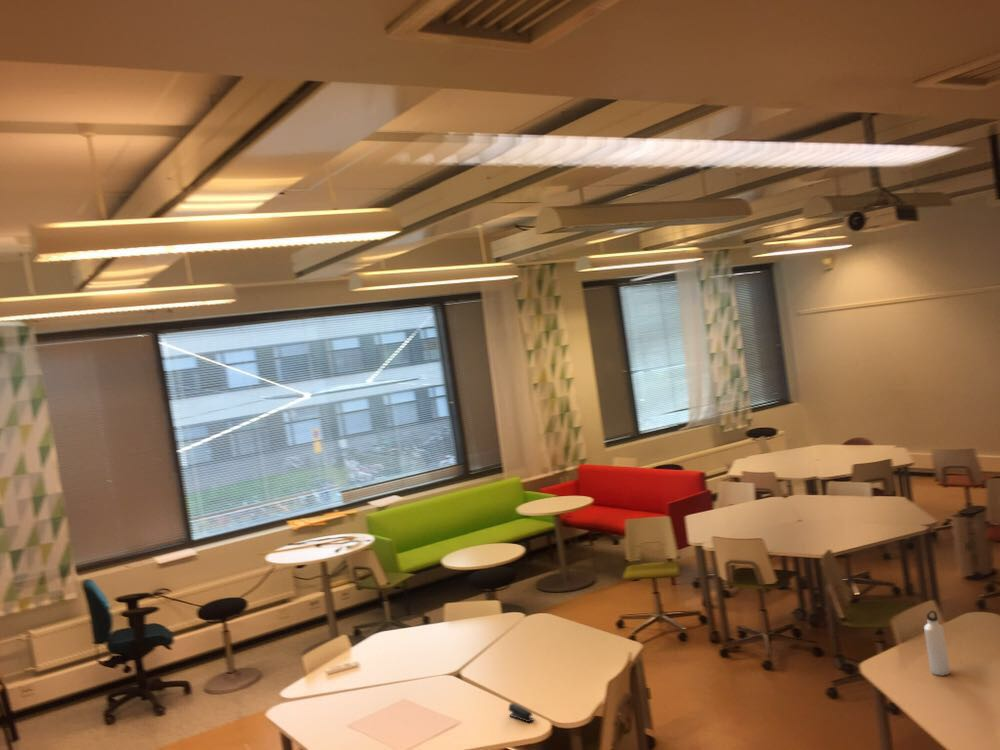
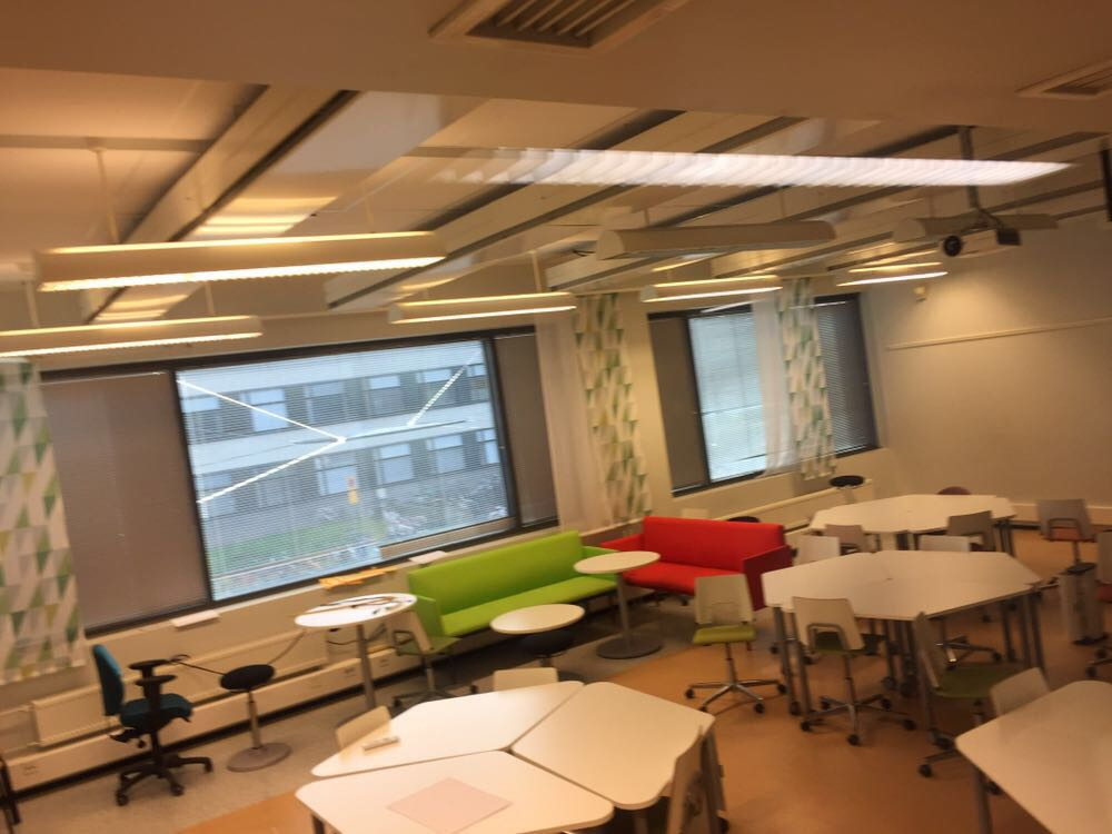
- water bottle [923,610,951,677]
- stapler [507,702,535,723]
